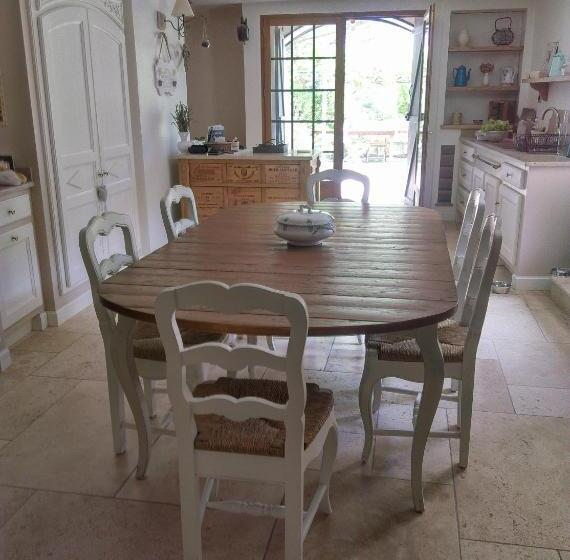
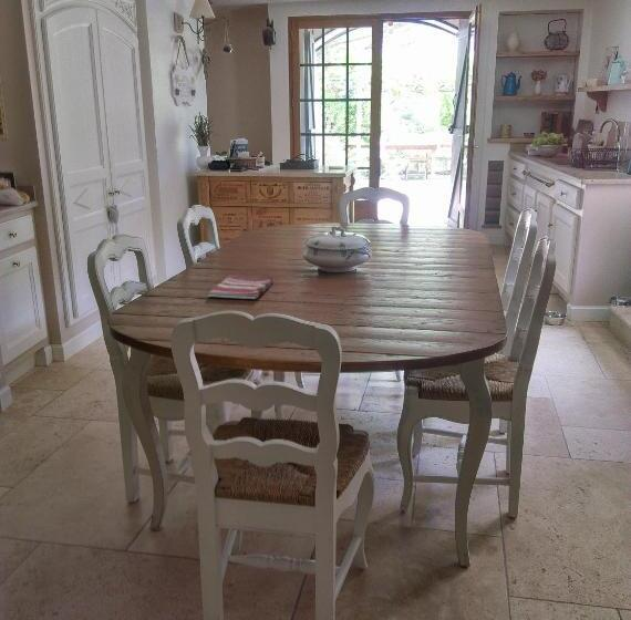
+ dish towel [207,273,275,300]
